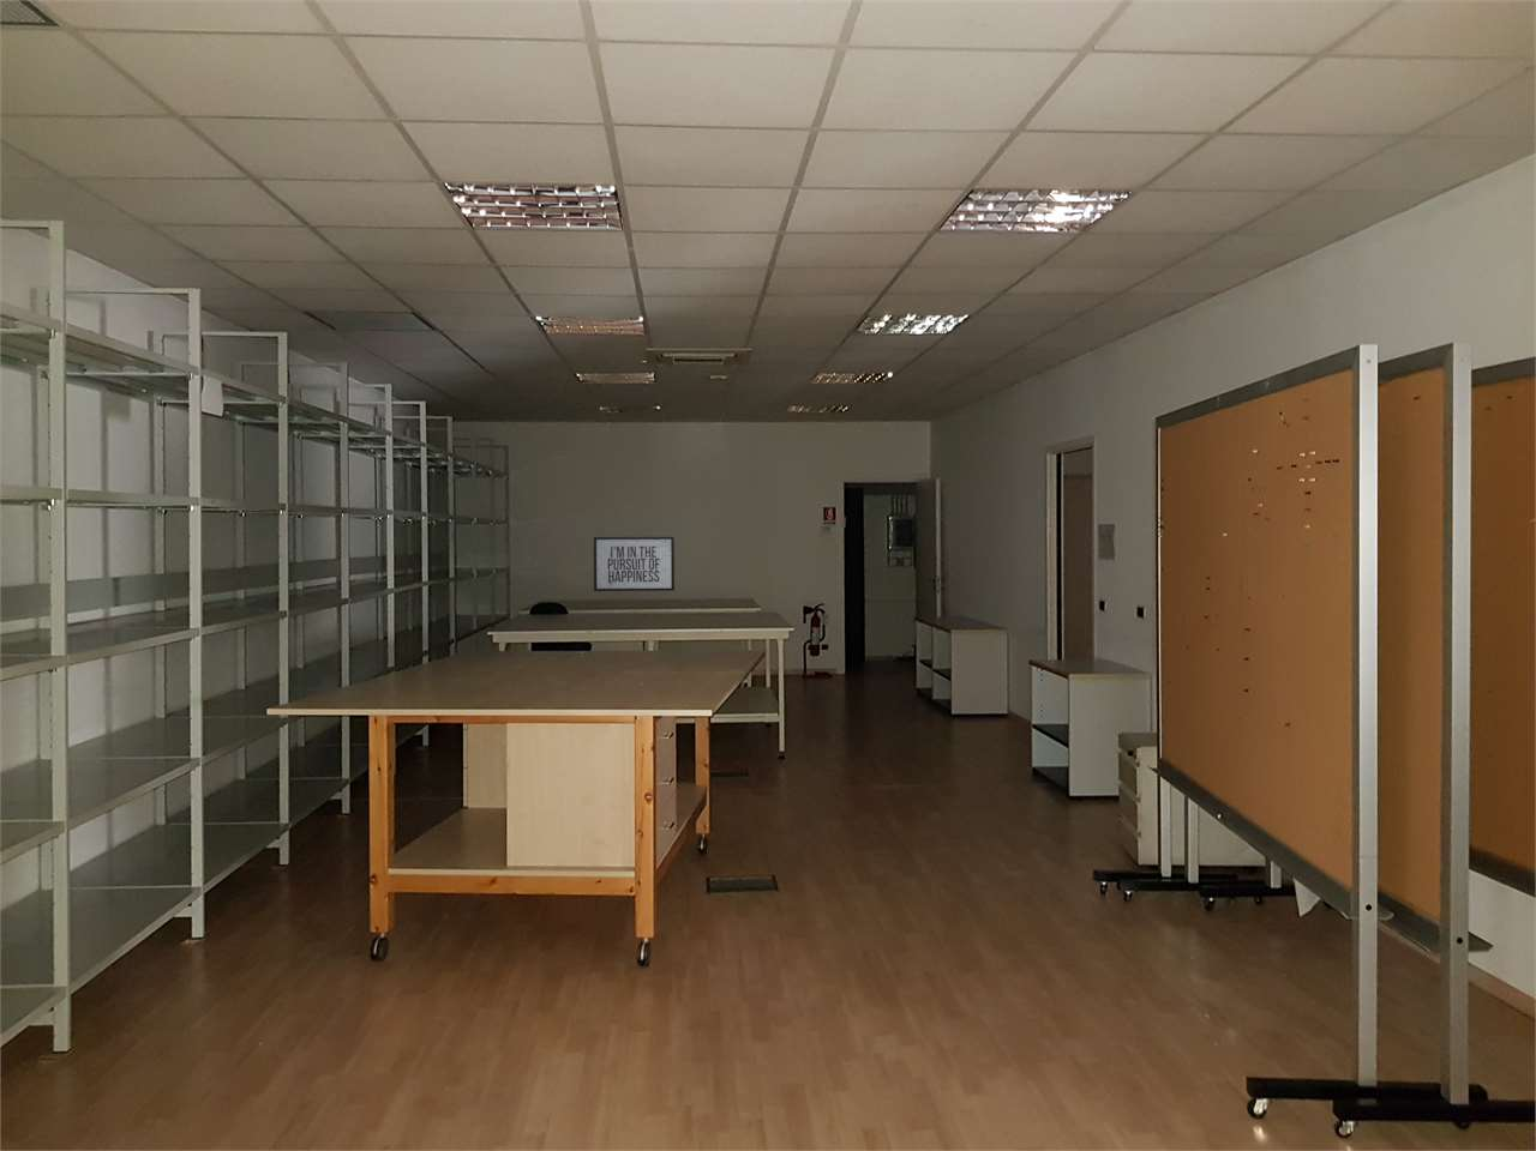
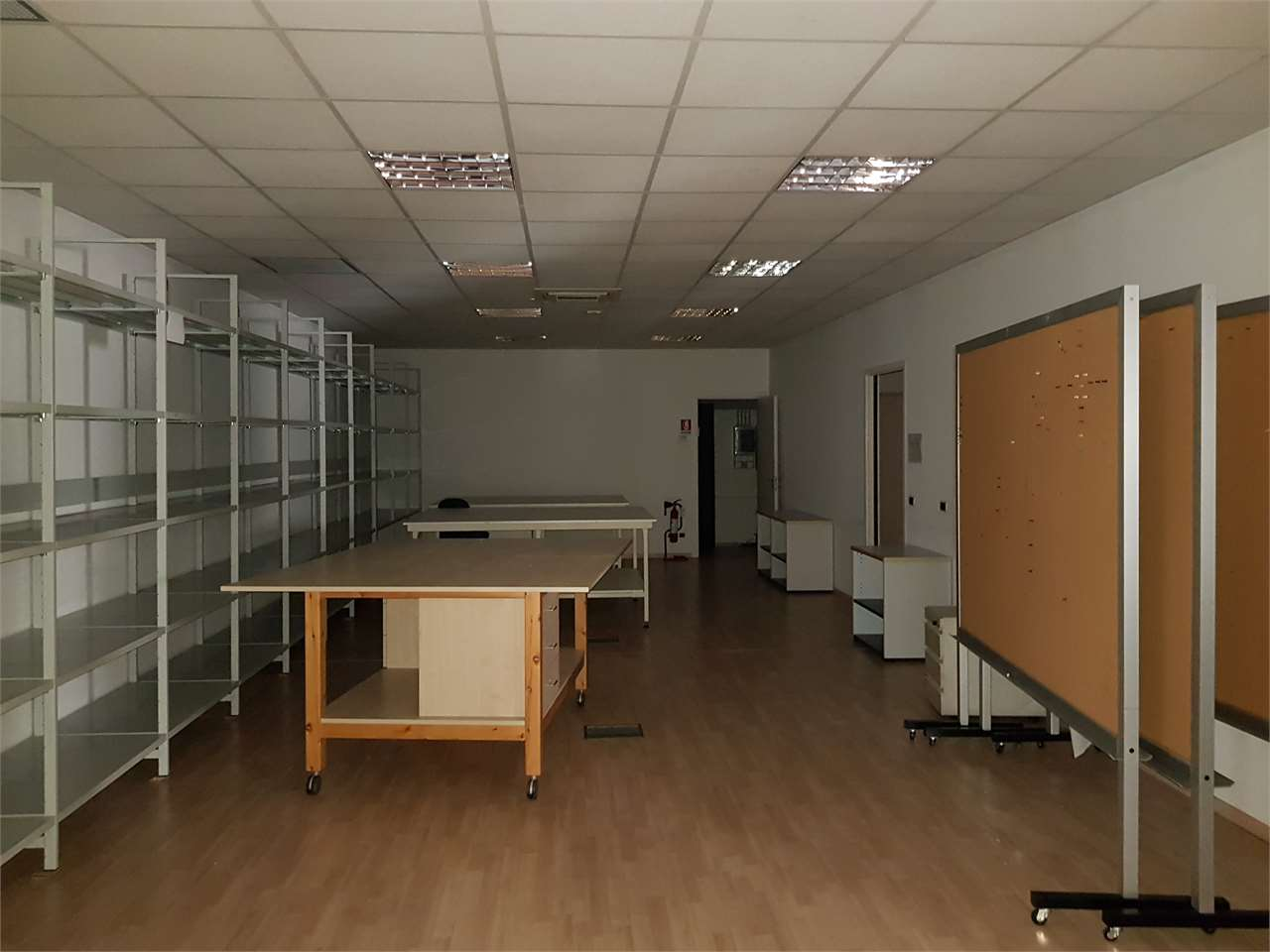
- mirror [593,536,676,592]
